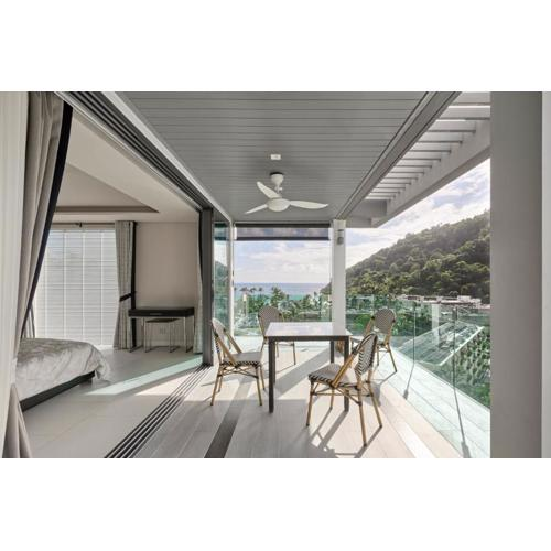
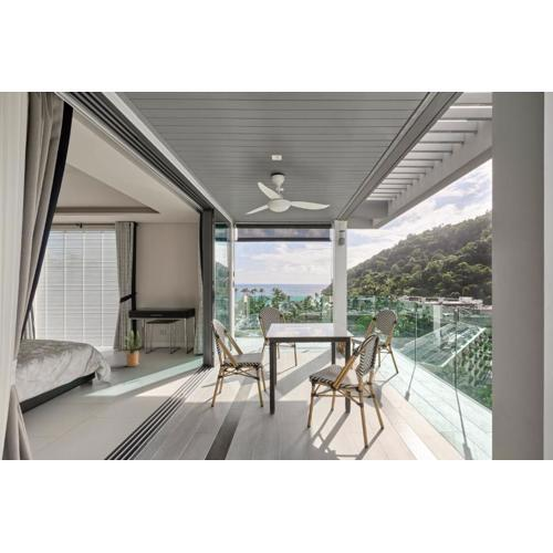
+ house plant [119,330,143,368]
